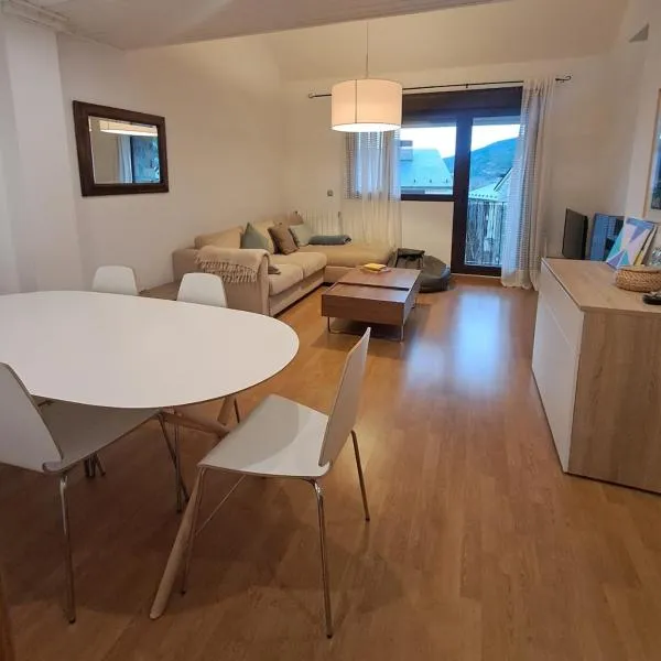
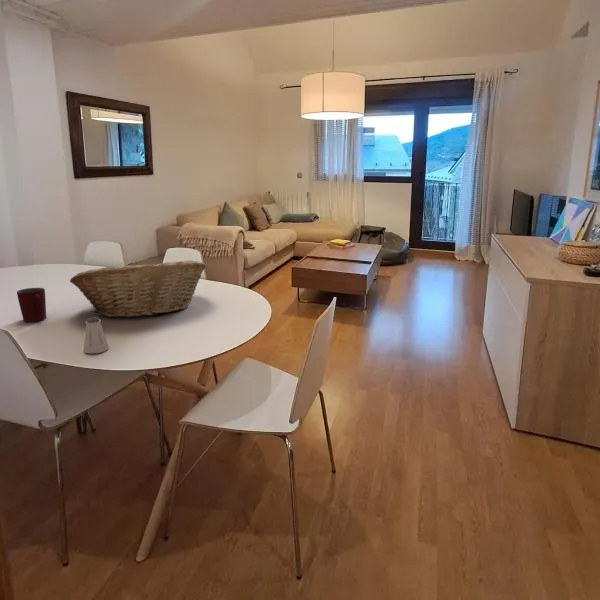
+ mug [16,287,47,323]
+ fruit basket [69,259,207,318]
+ saltshaker [83,316,110,355]
